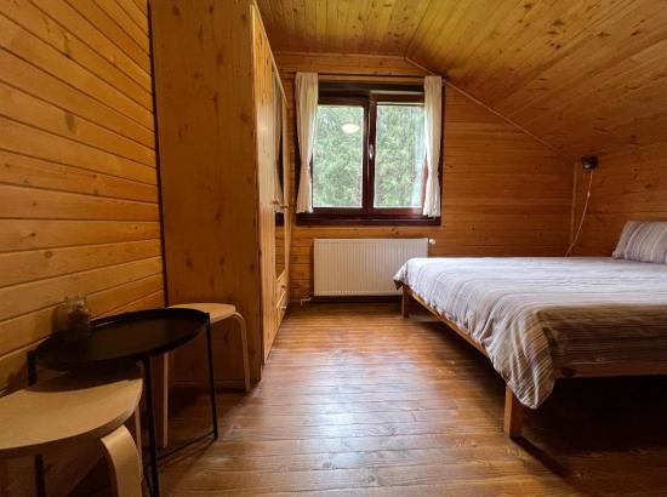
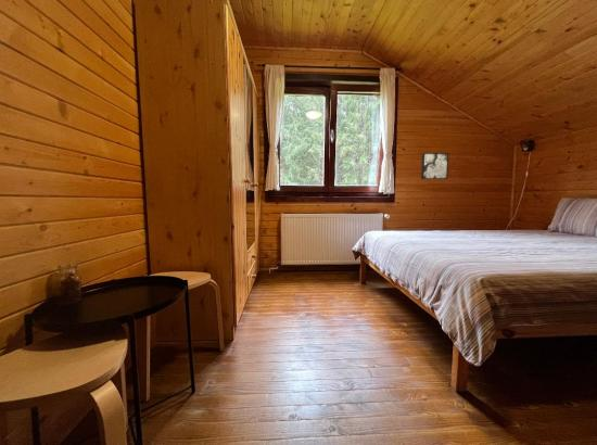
+ wall art [420,152,449,180]
